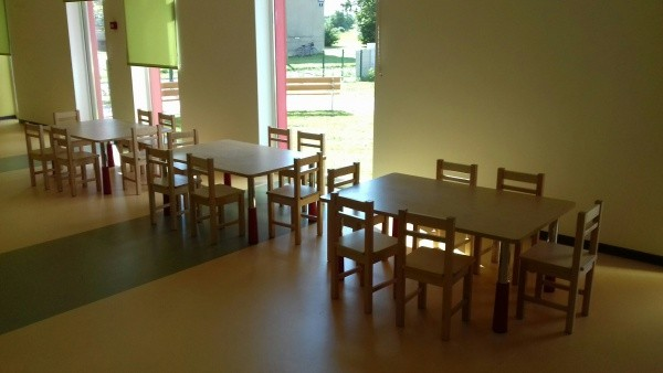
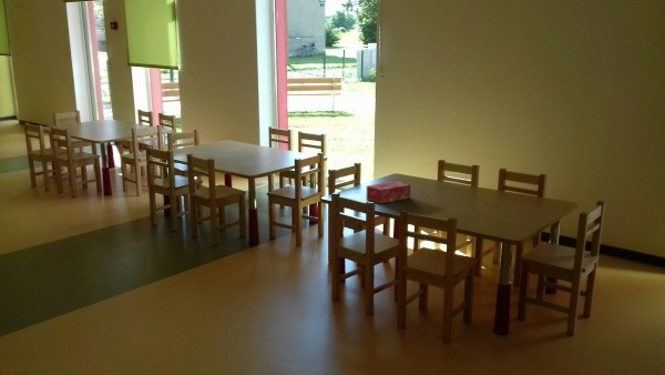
+ tissue box [366,180,412,205]
